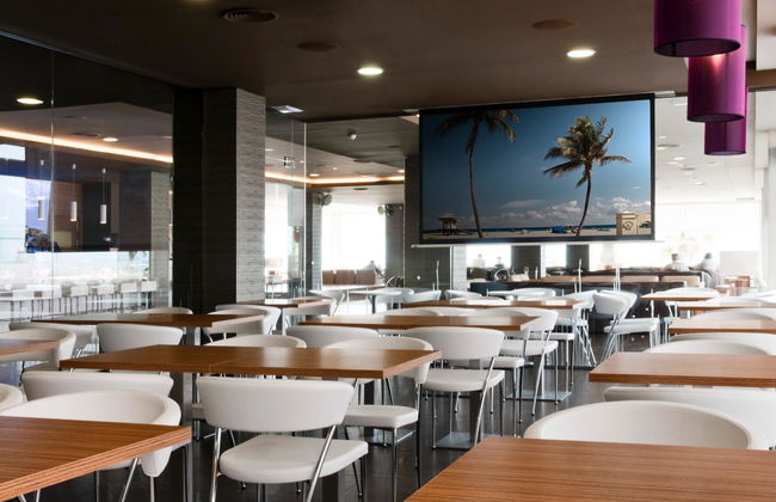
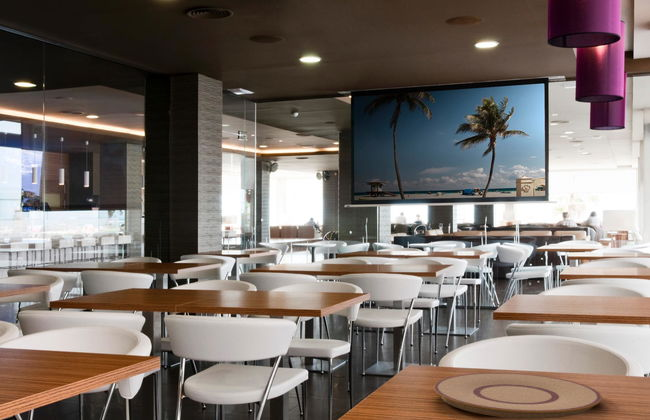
+ plate [433,372,603,420]
